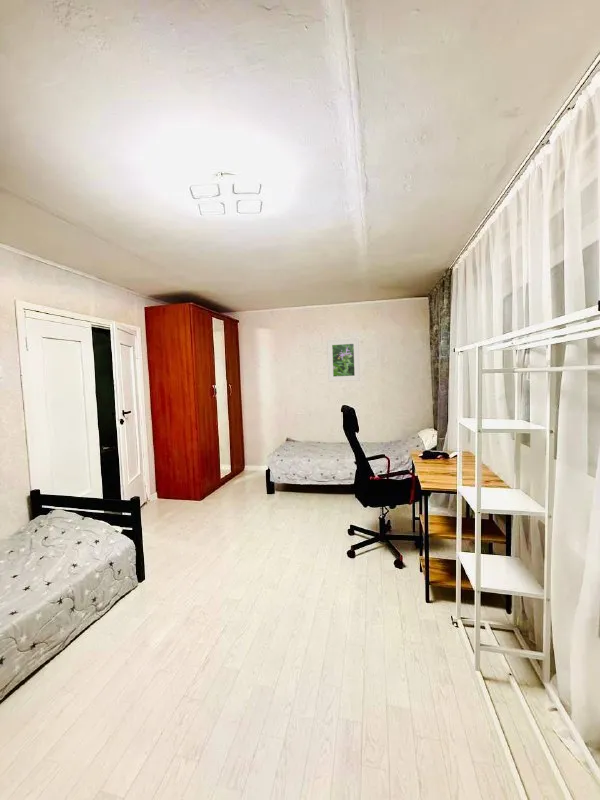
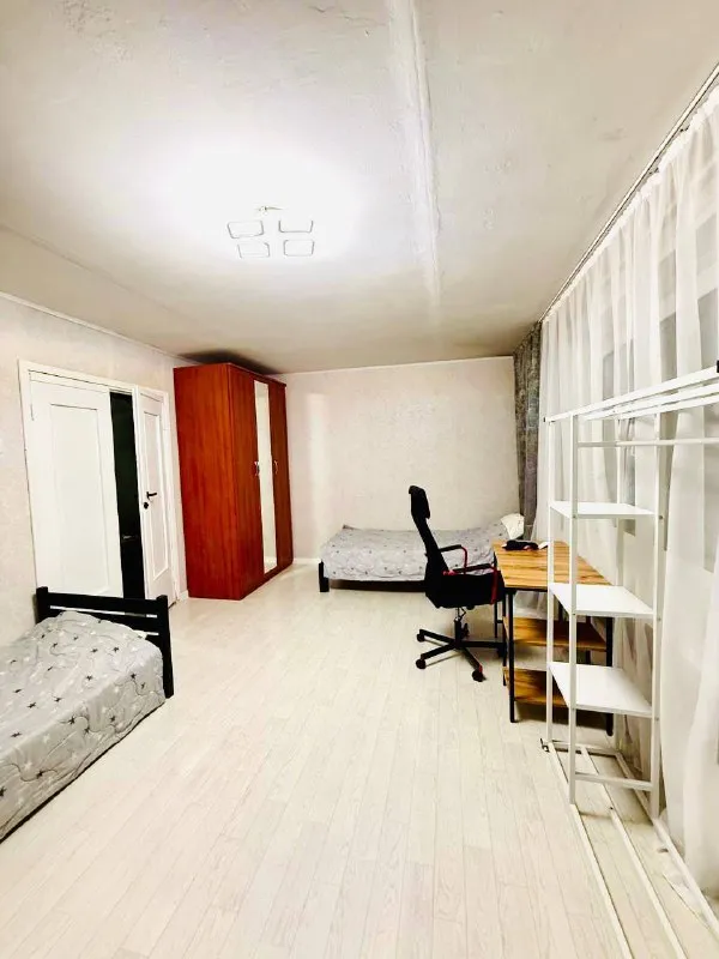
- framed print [326,337,361,383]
